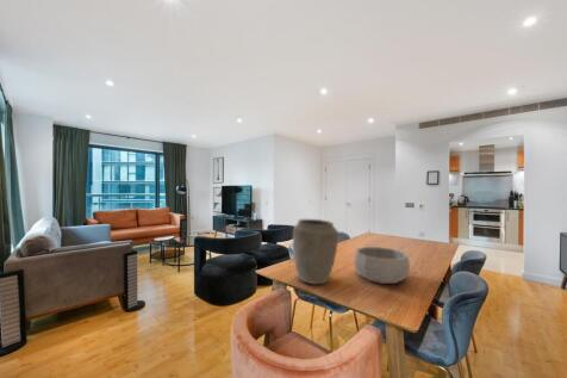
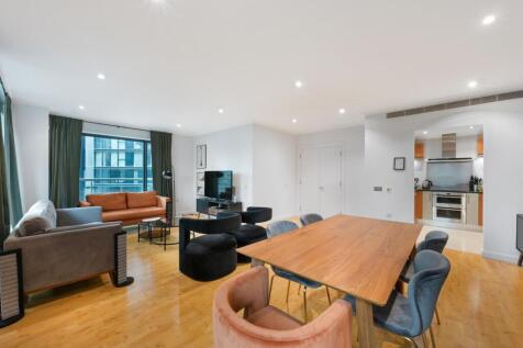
- decorative bowl [354,246,411,285]
- vase [292,218,339,285]
